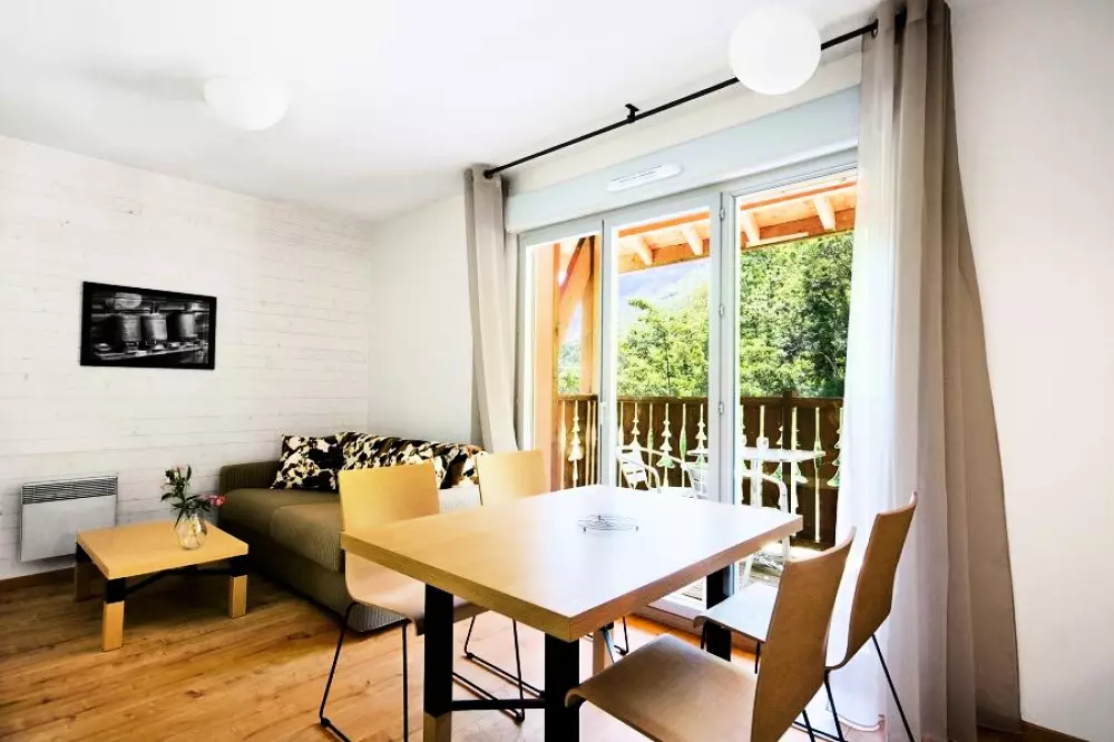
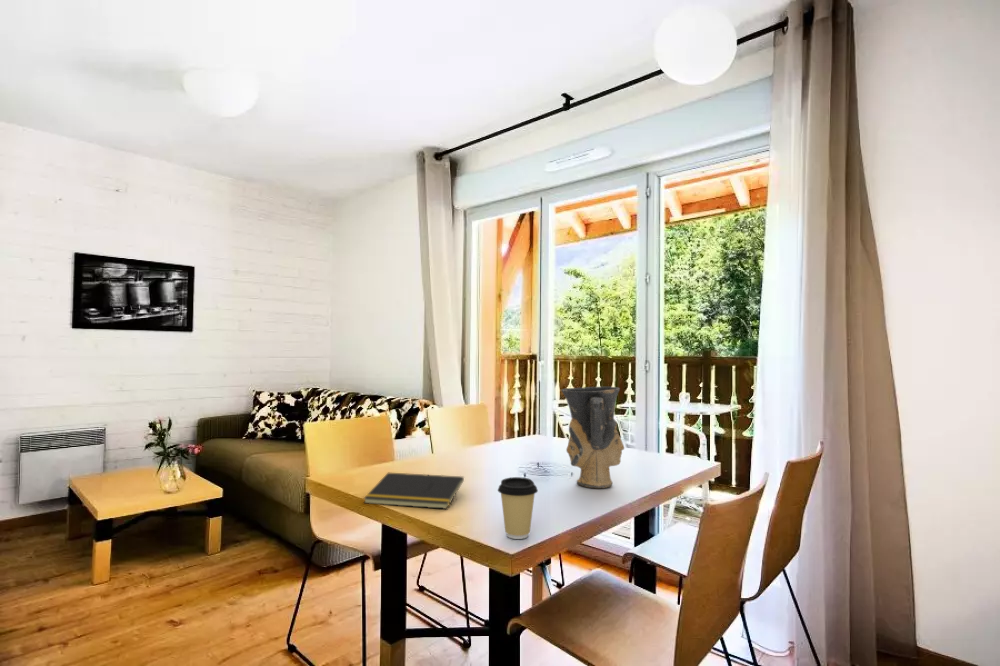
+ coffee cup [497,476,539,540]
+ notepad [363,472,465,510]
+ vase [560,386,625,489]
